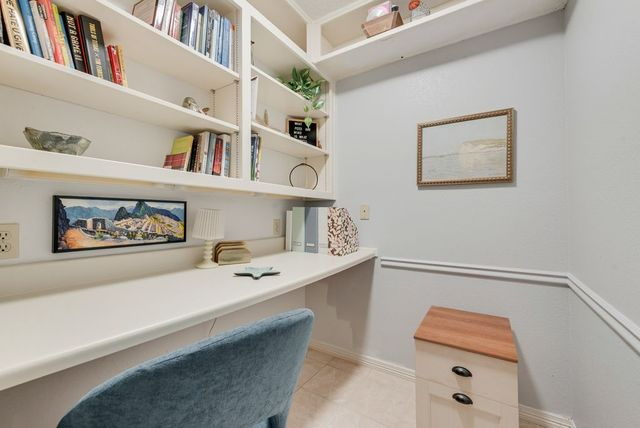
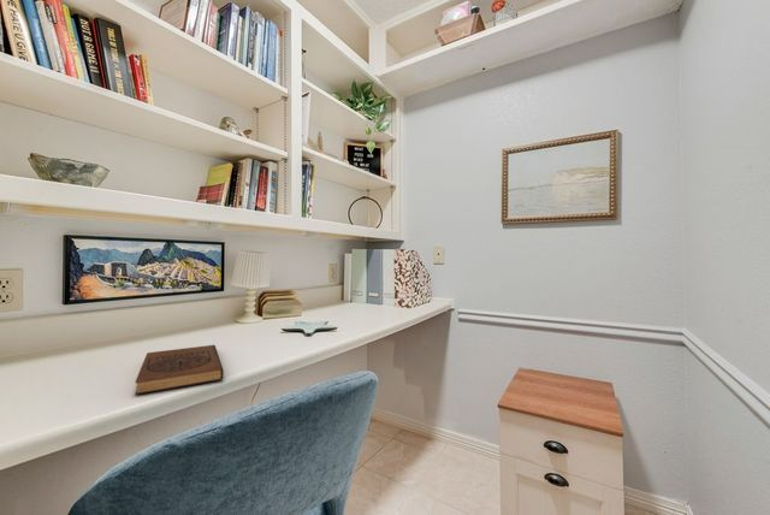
+ book [134,344,225,396]
